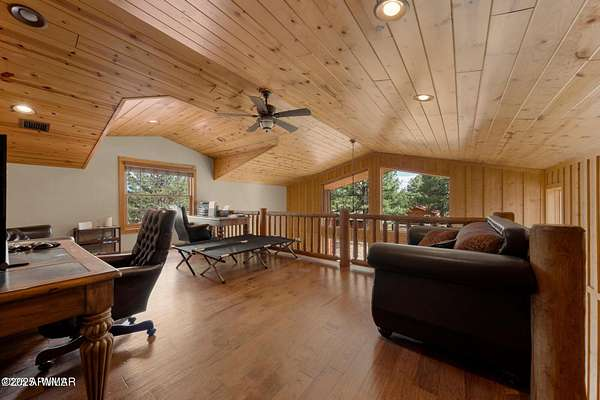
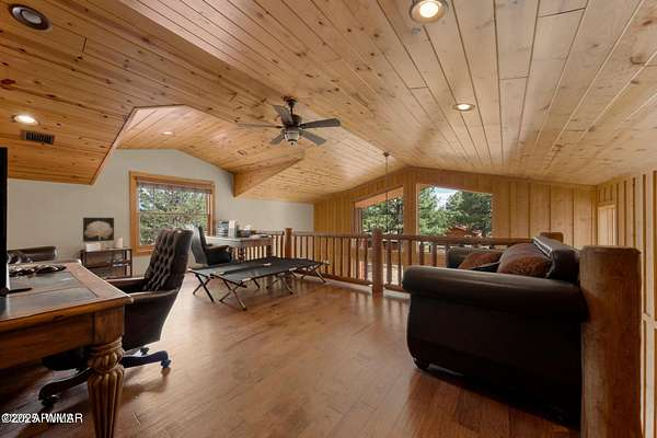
+ wall art [82,217,115,243]
